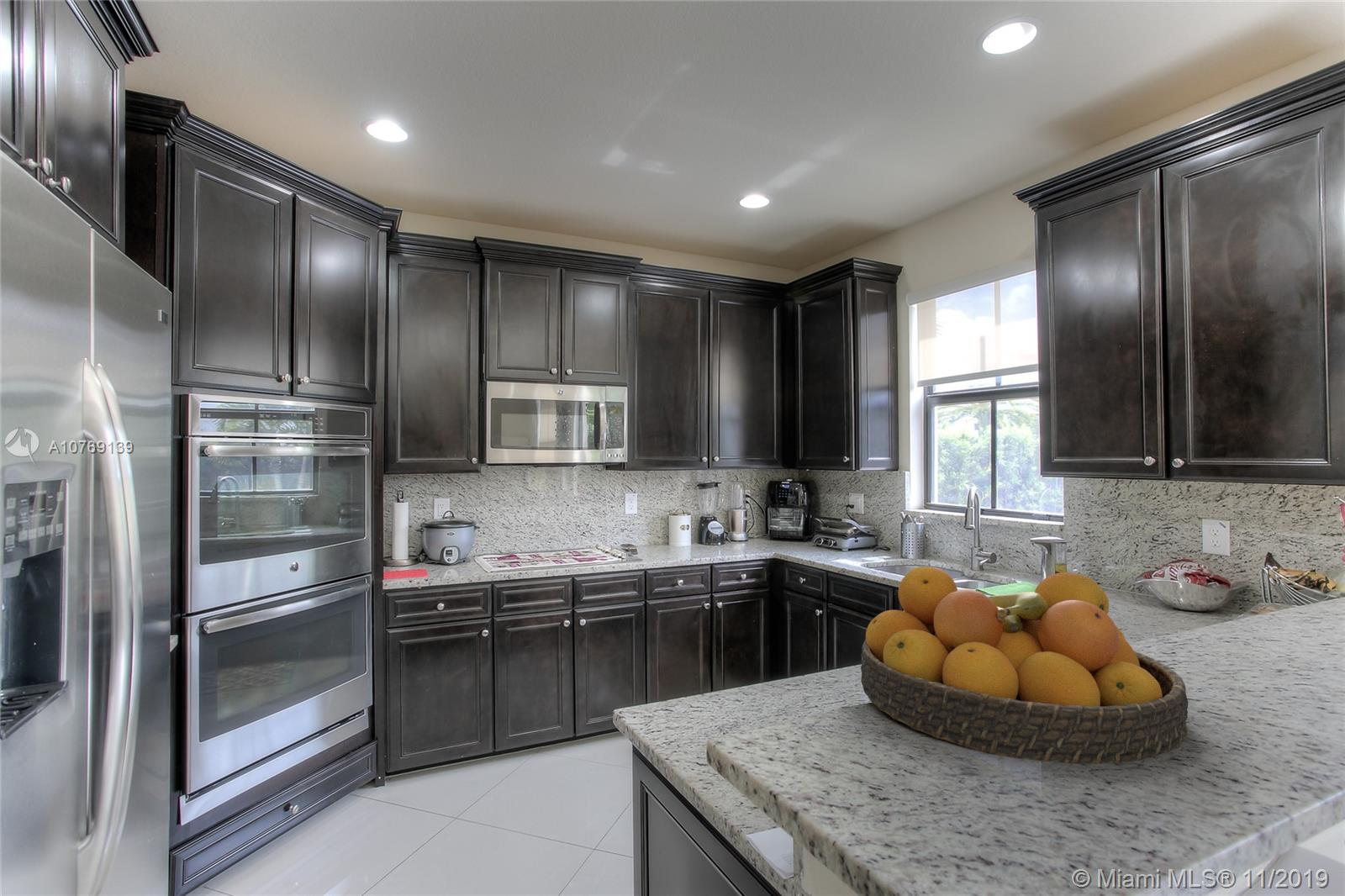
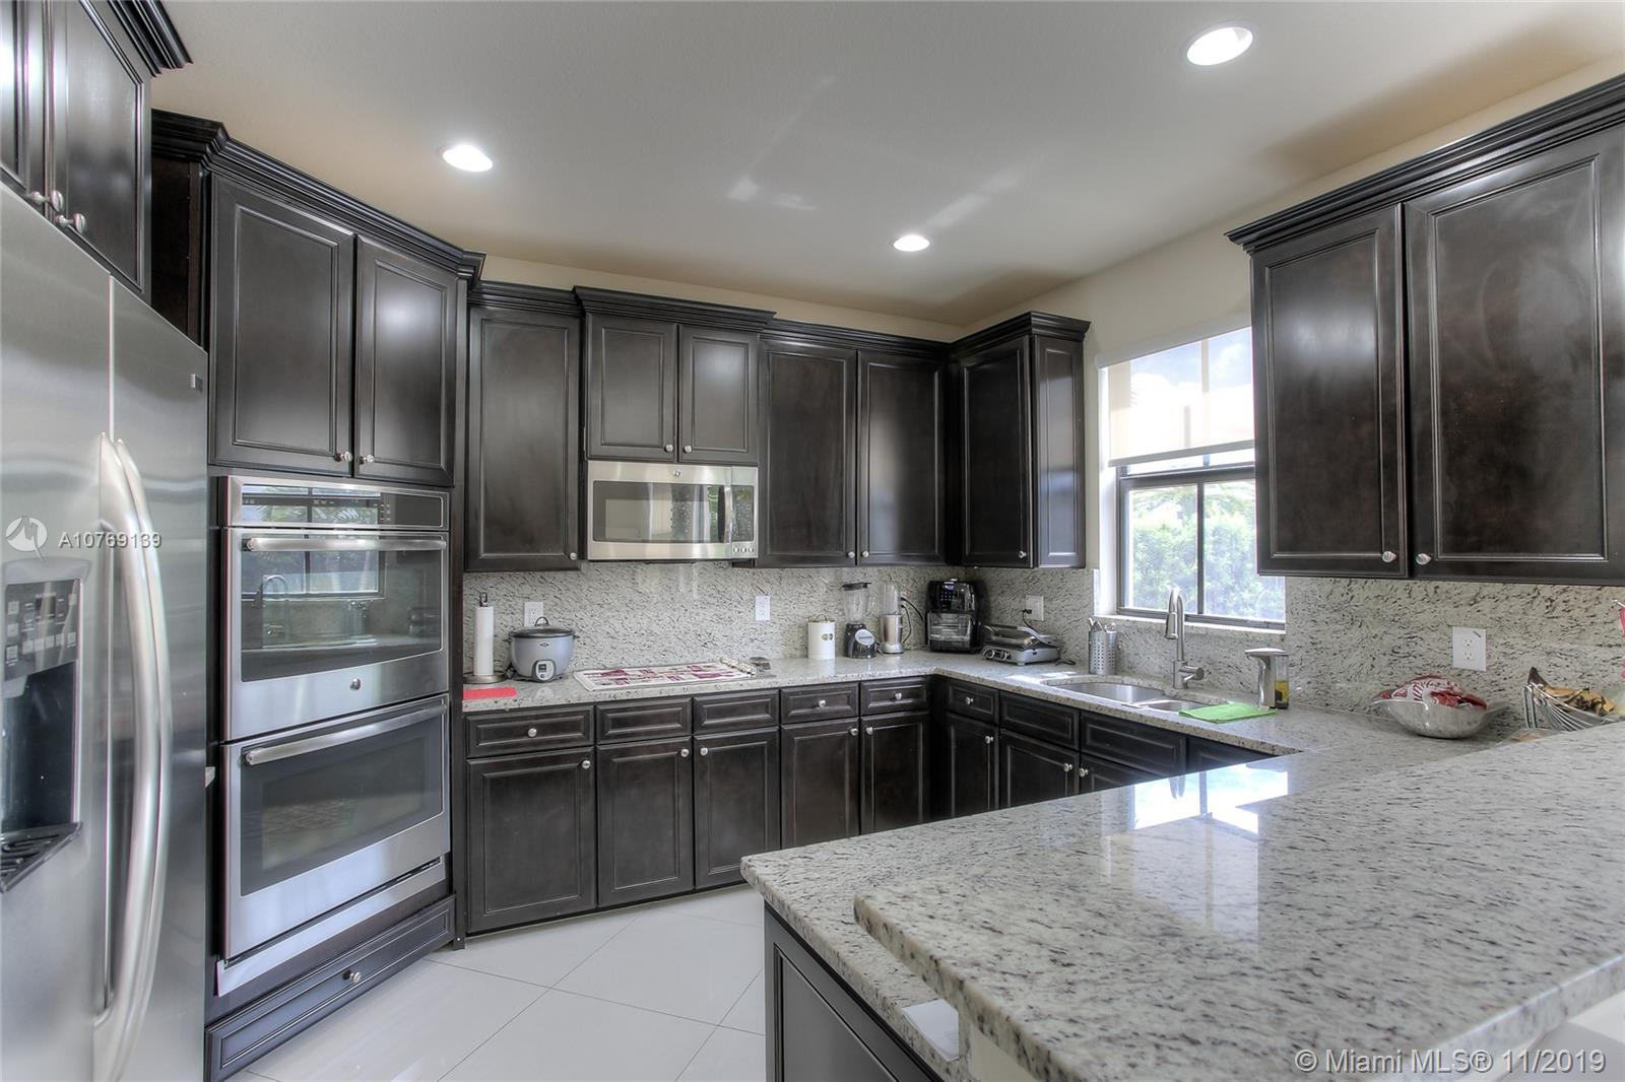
- fruit bowl [860,566,1189,765]
